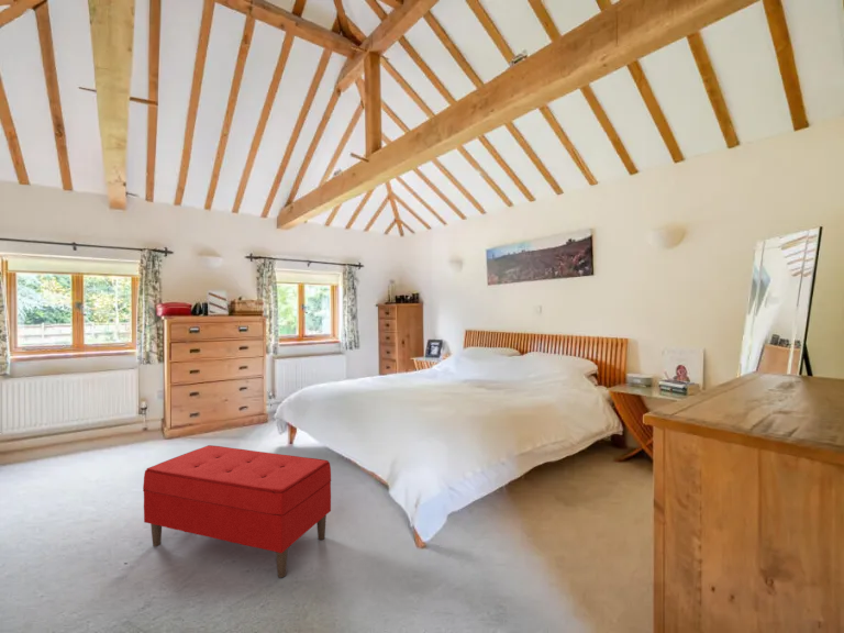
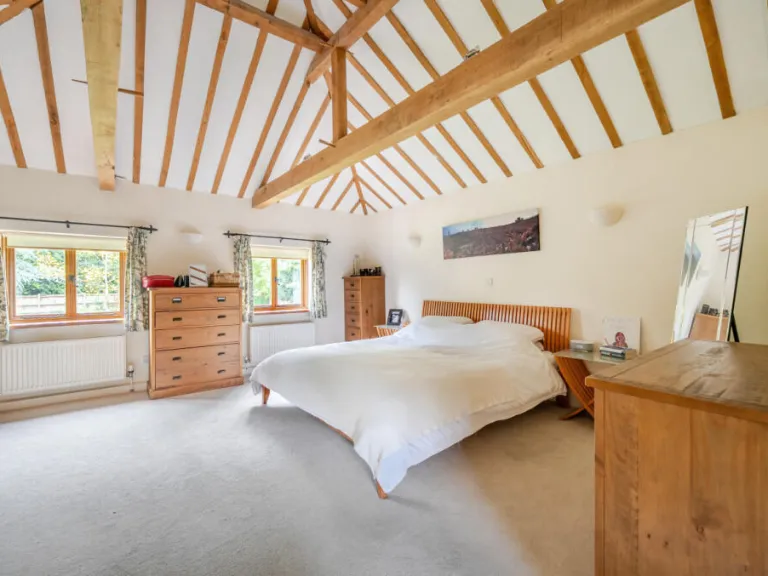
- bench [142,444,332,578]
